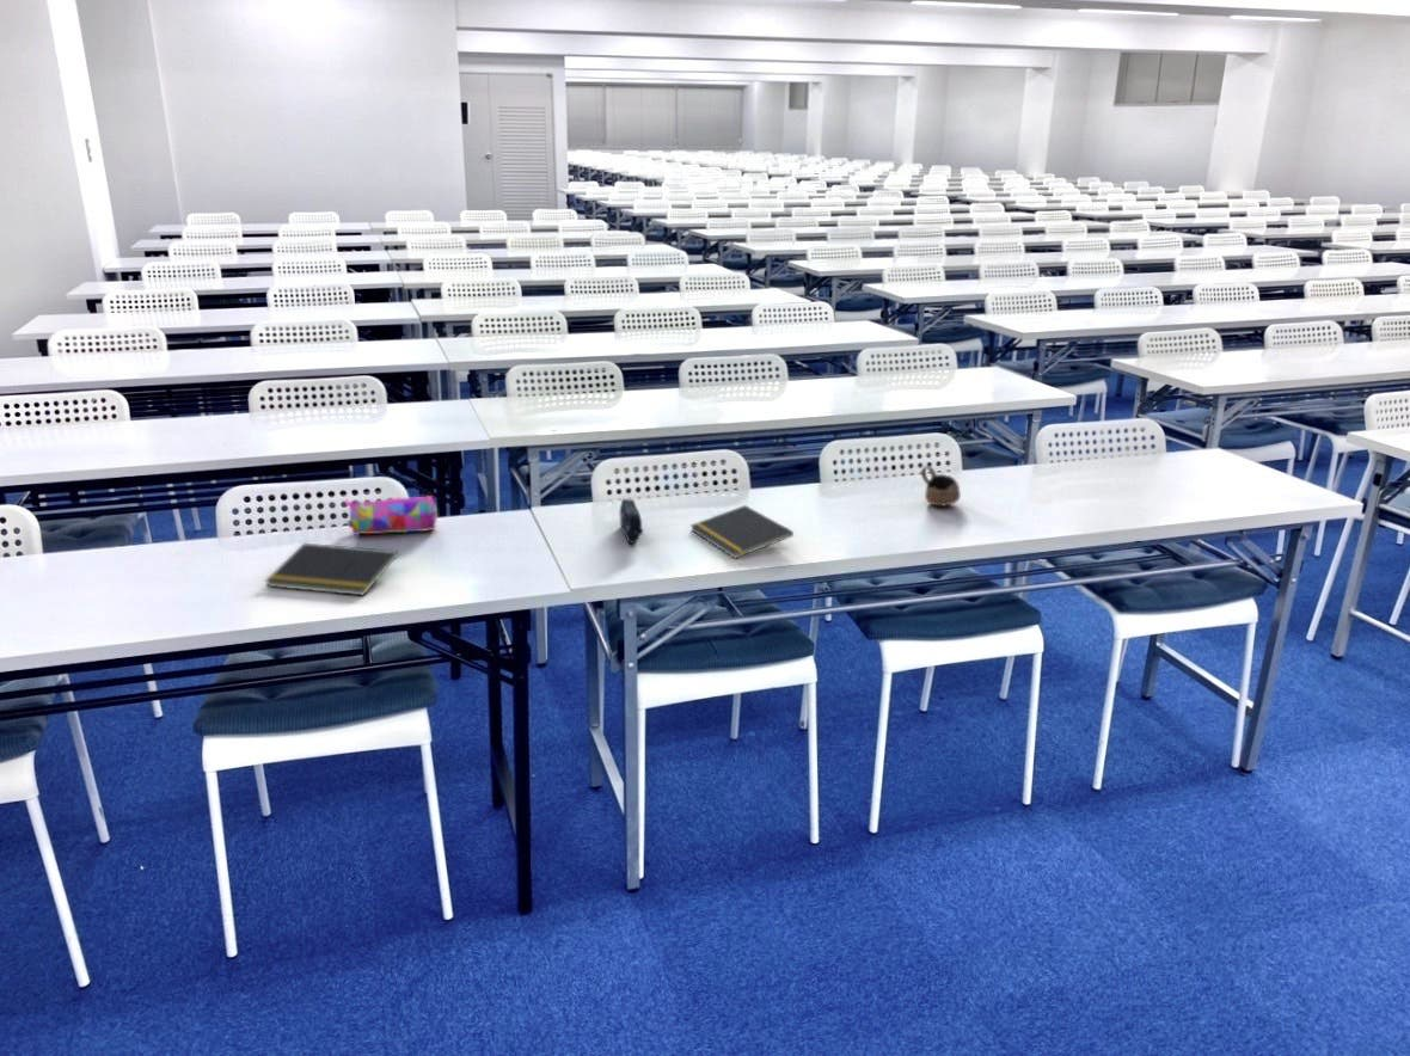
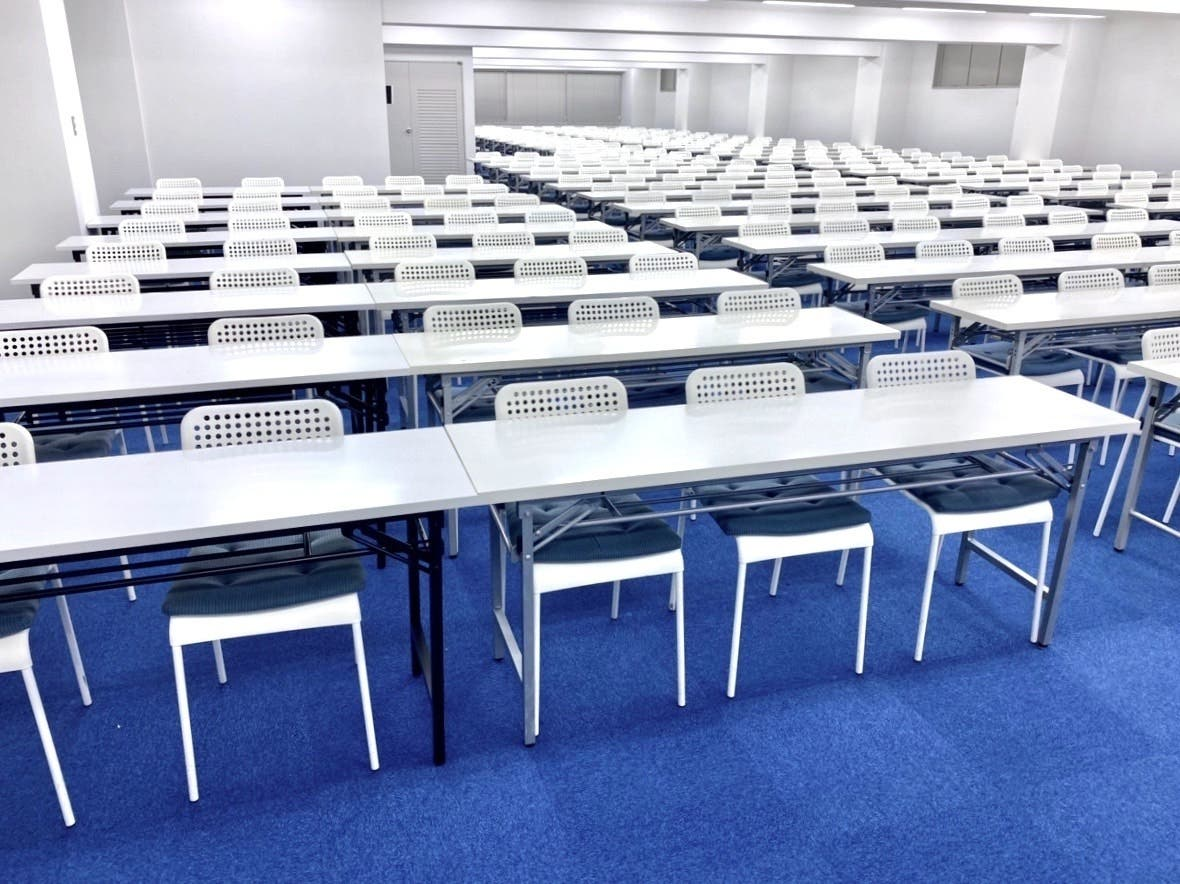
- pencil case [344,495,439,536]
- cup [920,465,962,508]
- notepad [264,542,399,596]
- notepad [689,504,795,559]
- pencil case [619,497,644,545]
